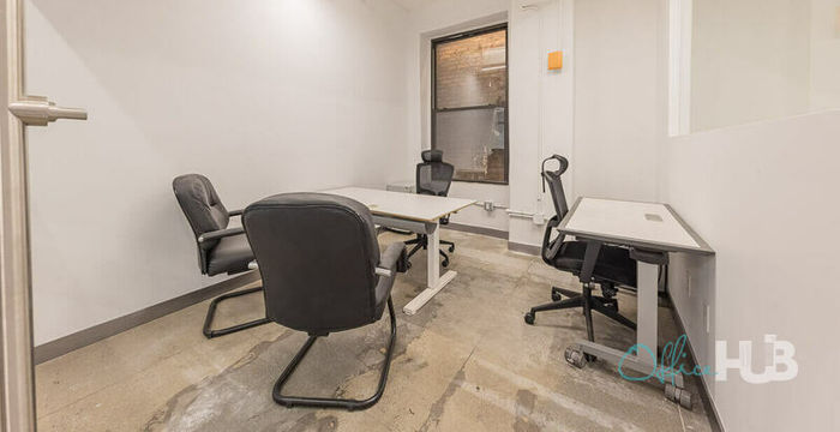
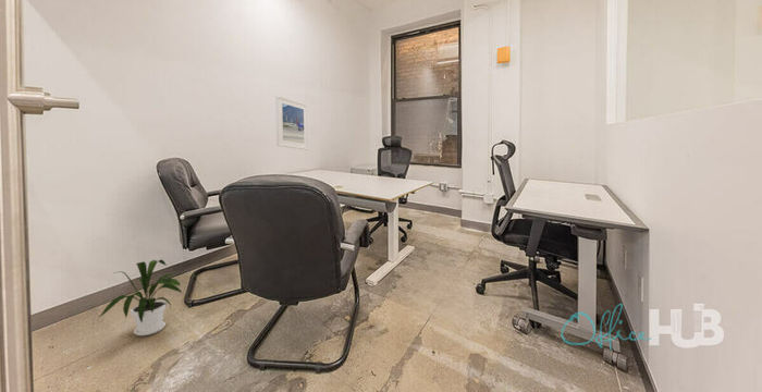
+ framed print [274,94,310,151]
+ house plant [98,258,183,336]
